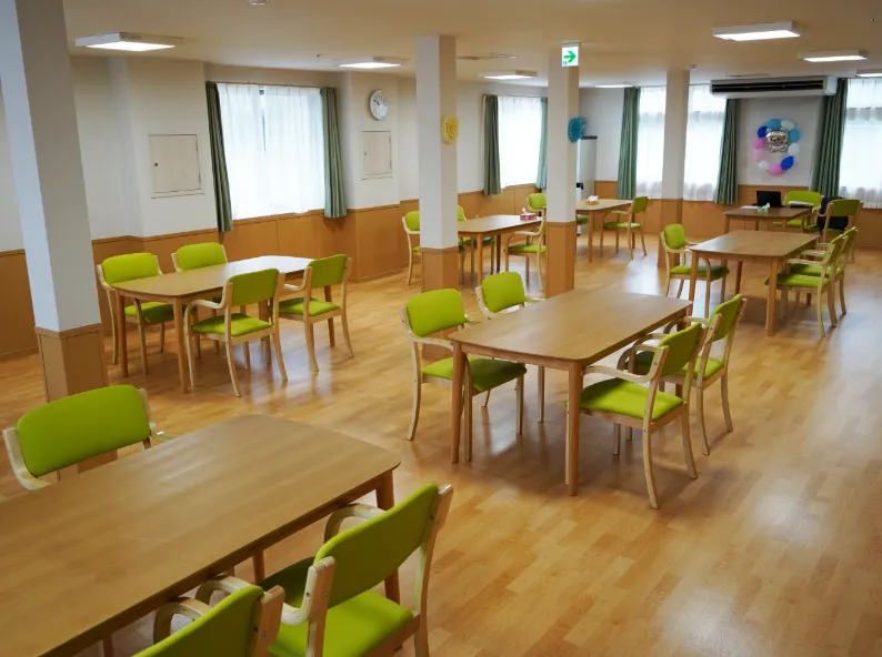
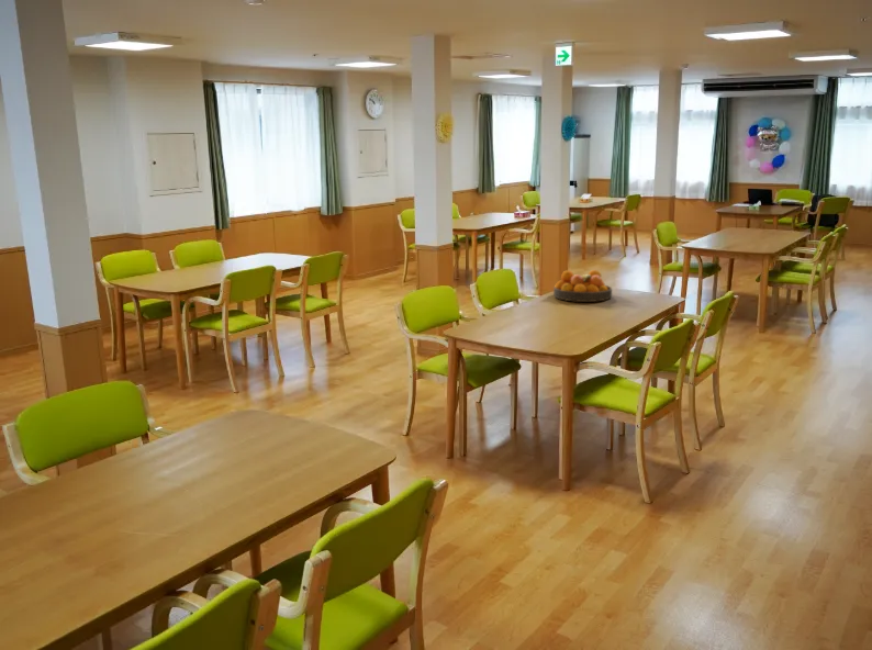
+ fruit bowl [552,269,613,303]
